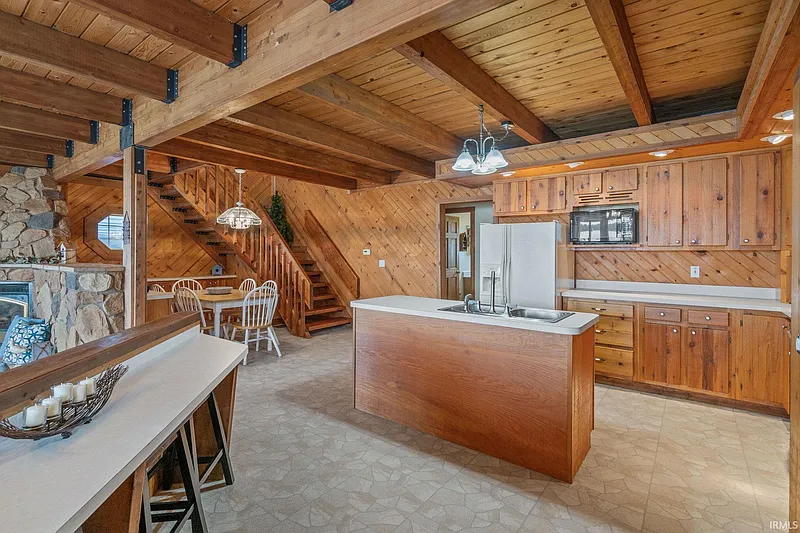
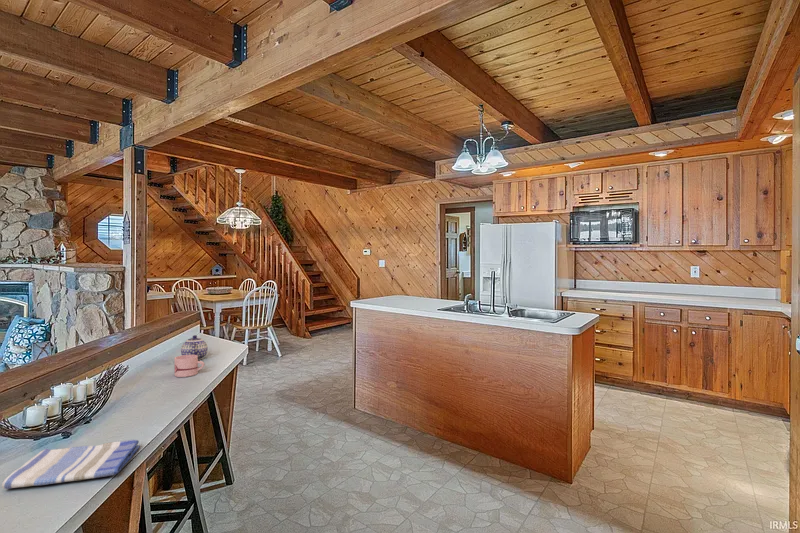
+ dish towel [1,439,141,490]
+ teapot [180,334,209,361]
+ mug [174,355,205,378]
